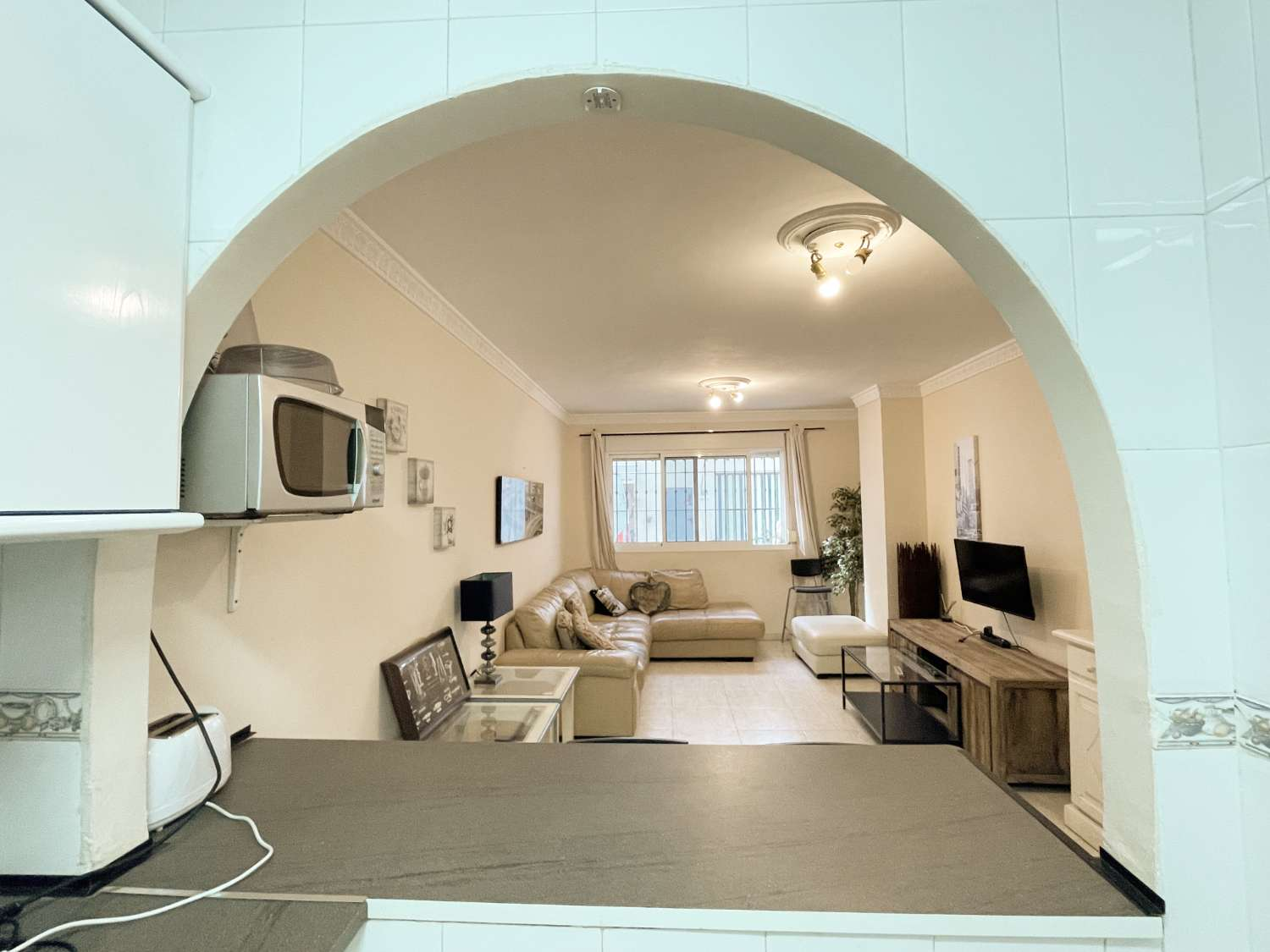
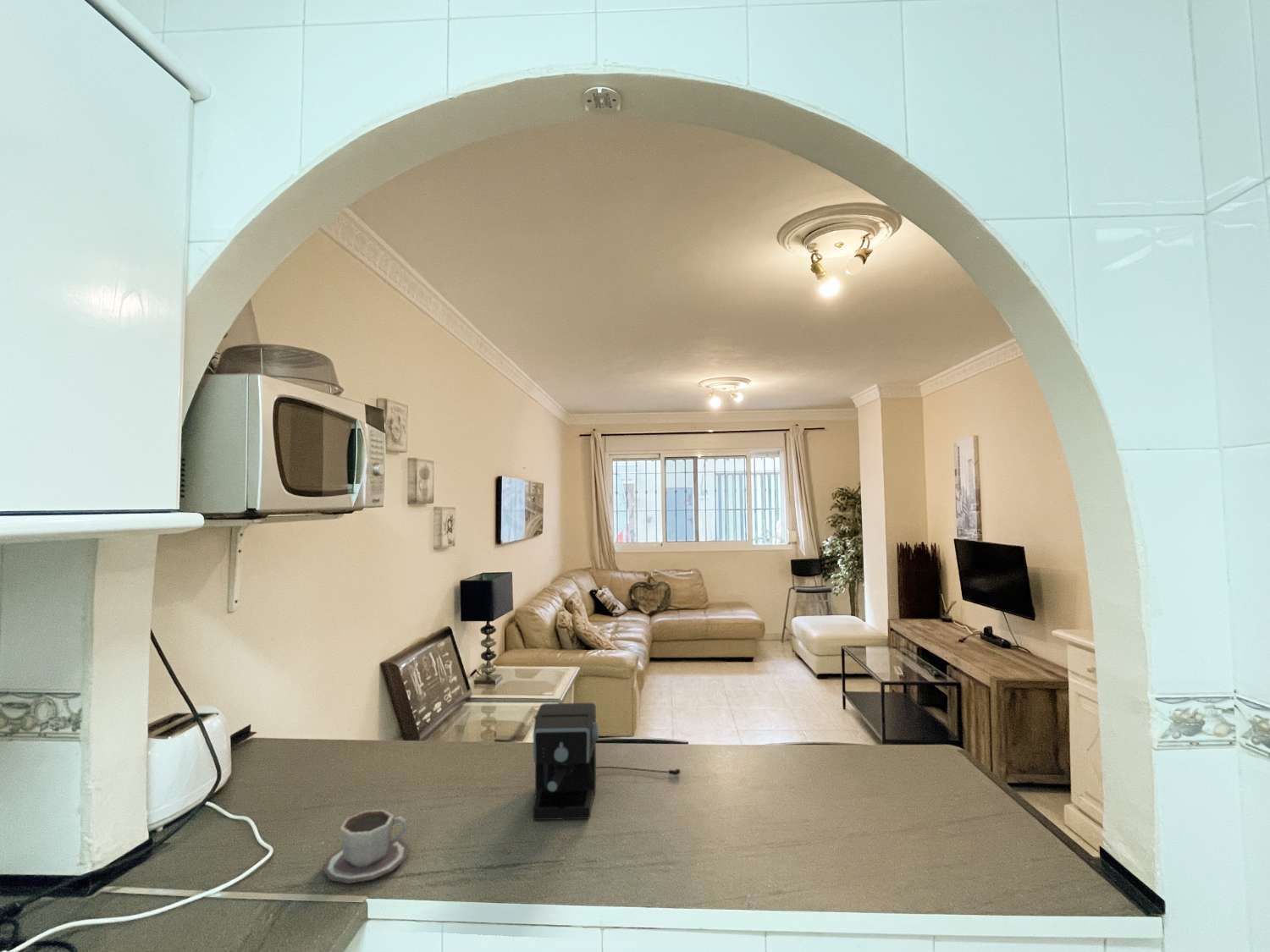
+ cup [322,809,410,884]
+ coffee maker [532,702,682,821]
